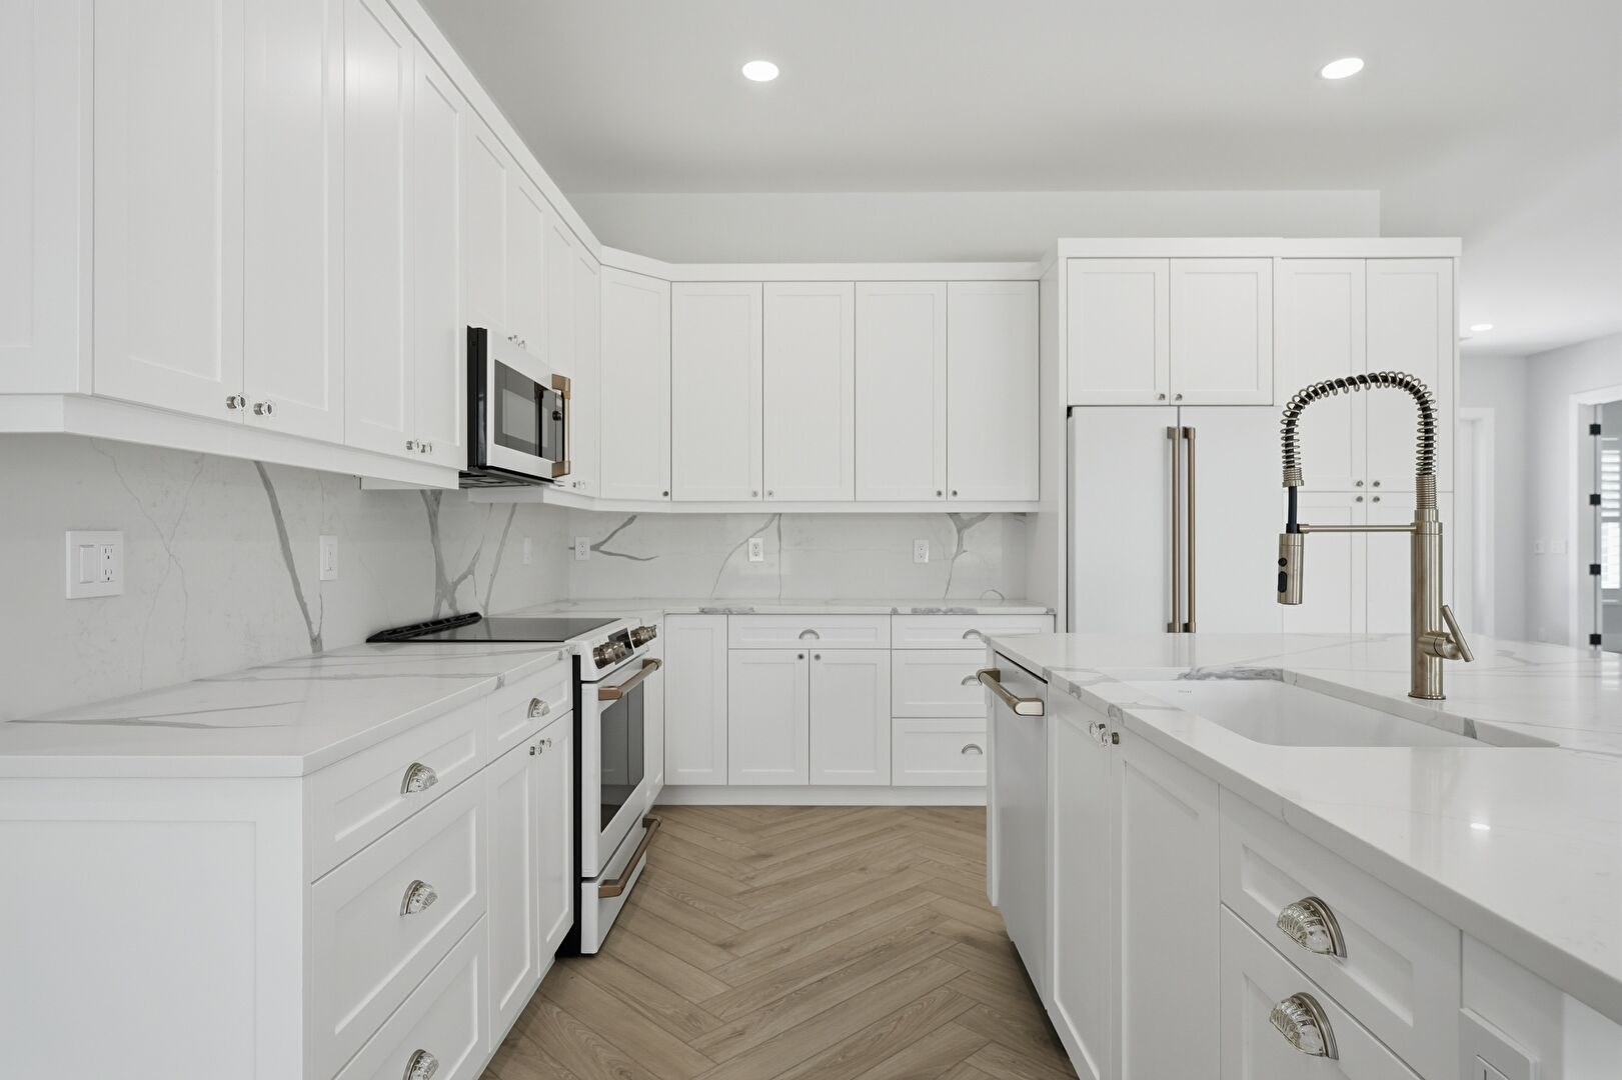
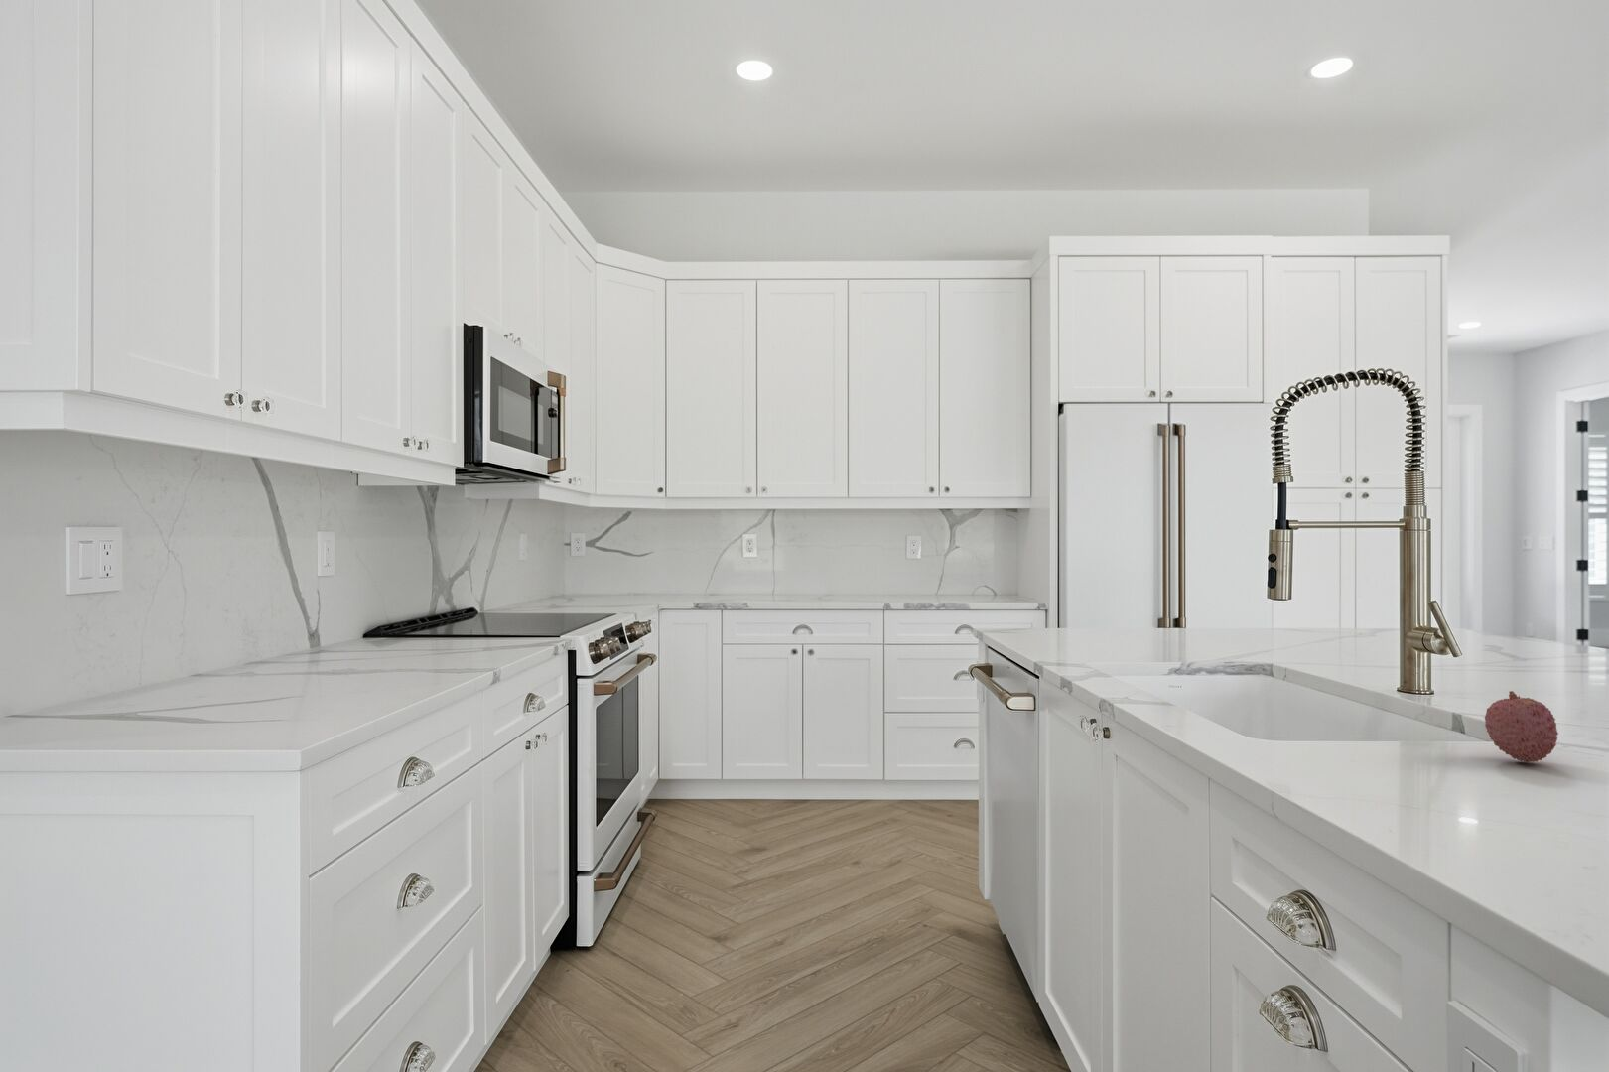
+ fruit [1483,690,1560,763]
